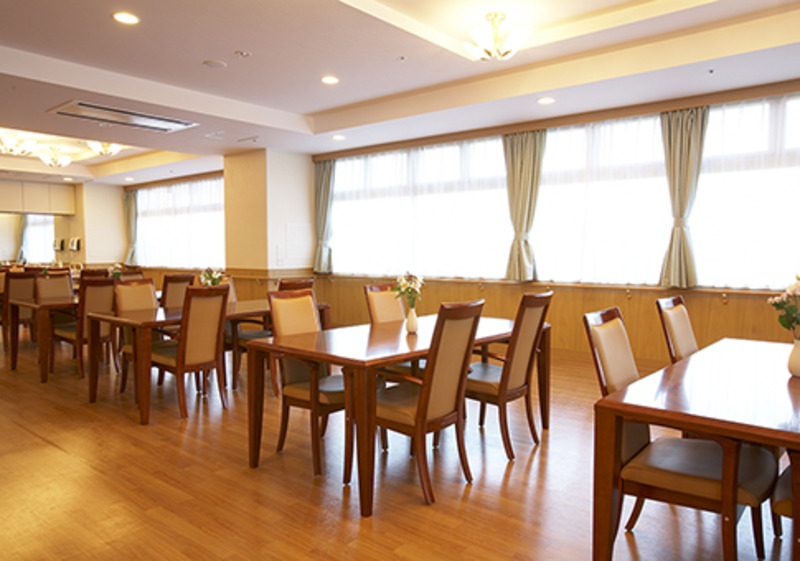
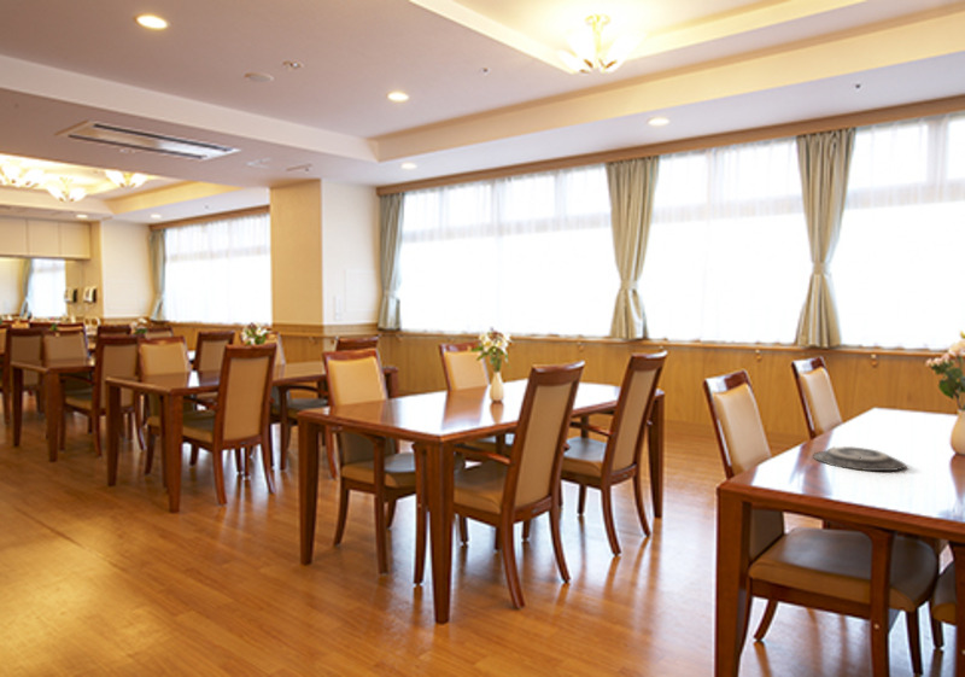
+ plate [812,445,907,472]
